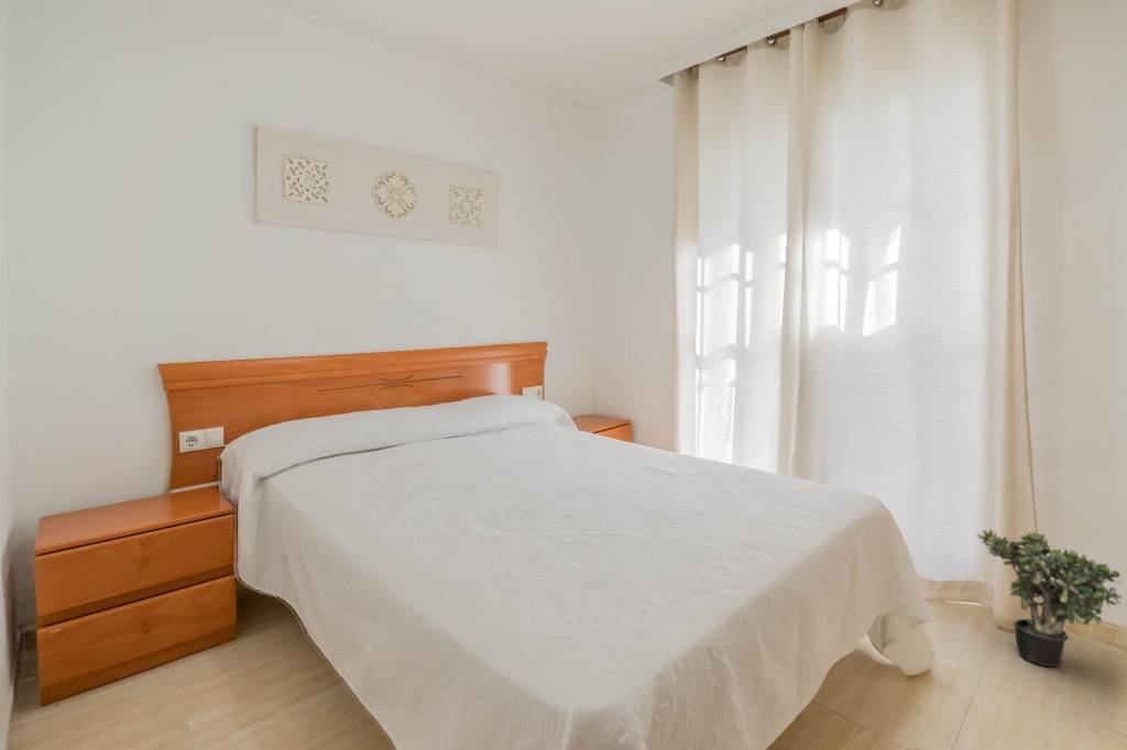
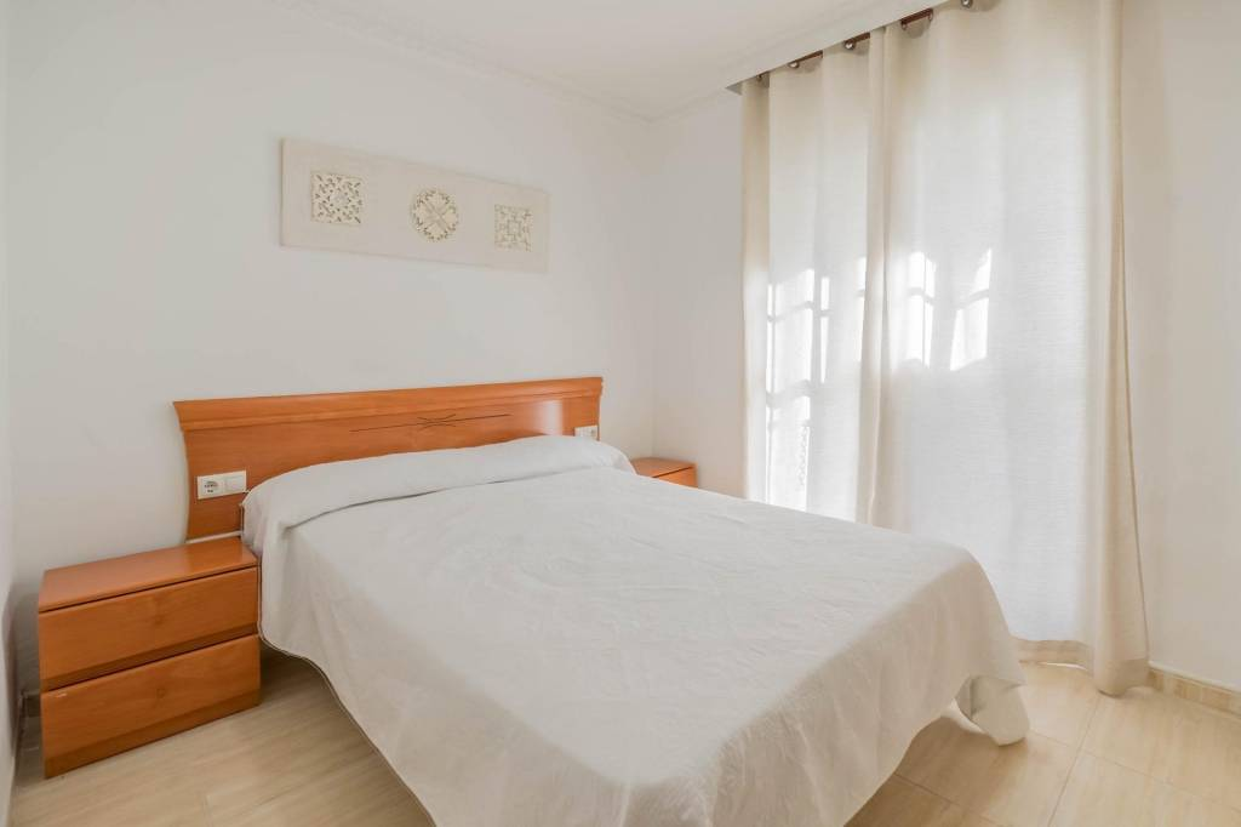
- potted plant [975,528,1123,668]
